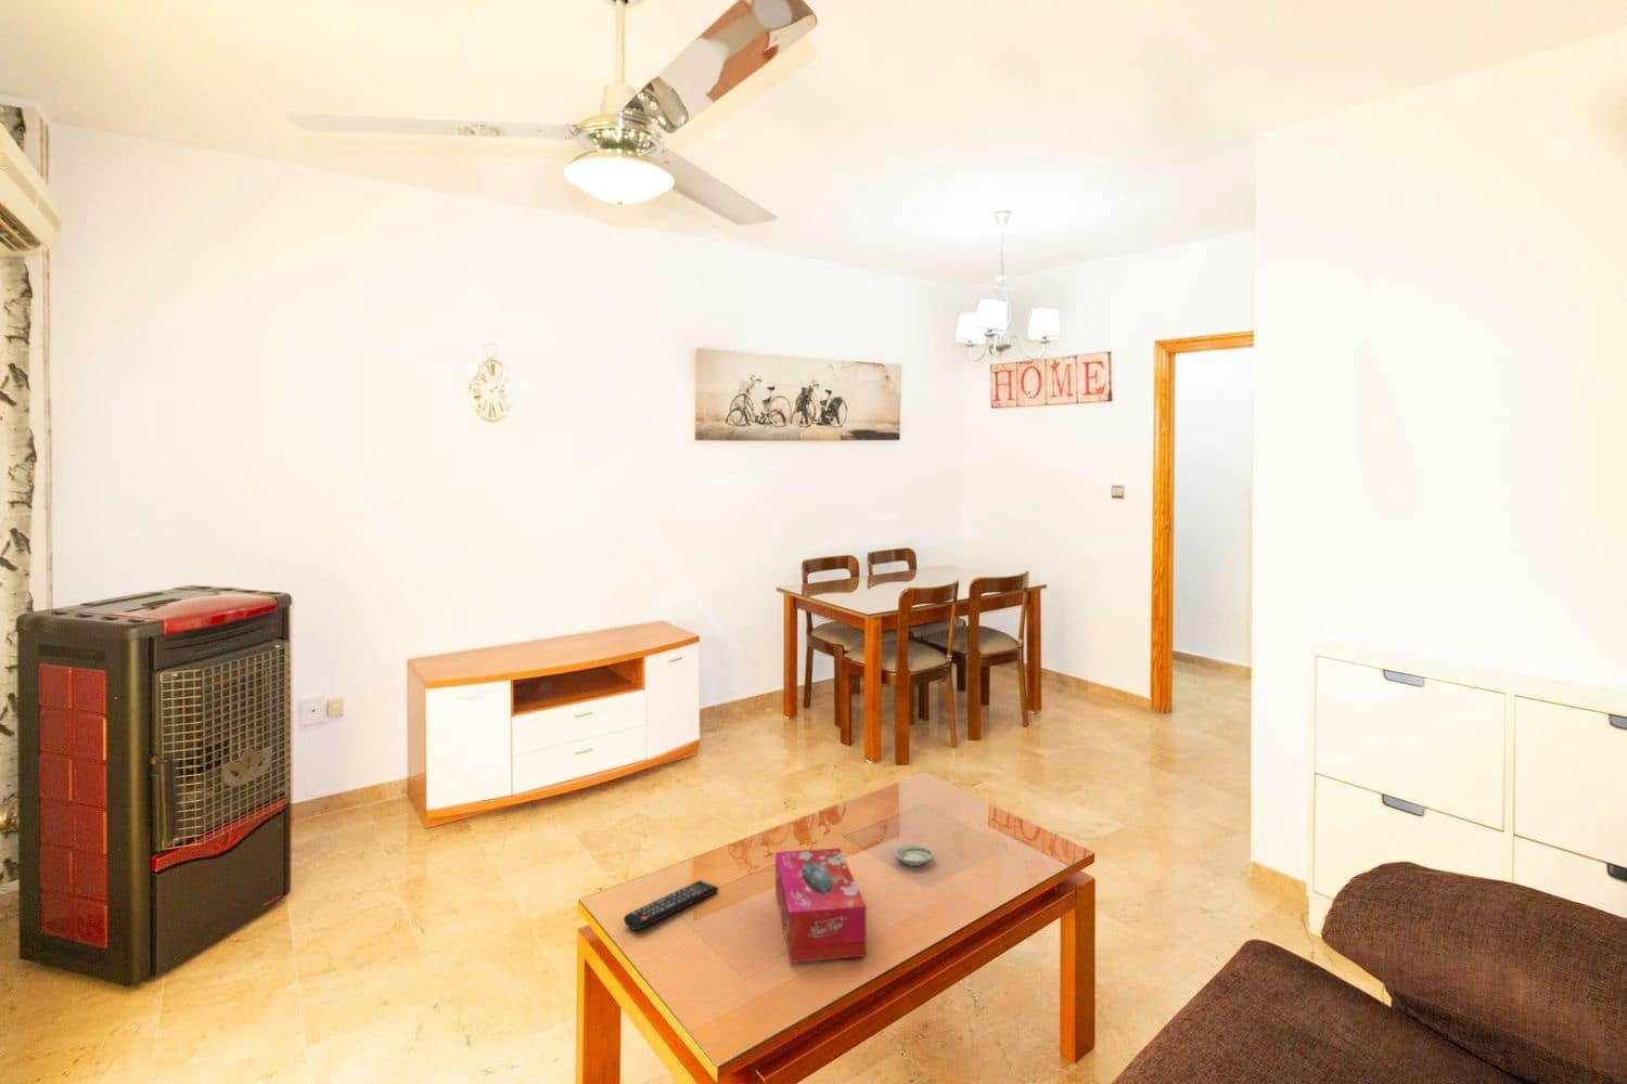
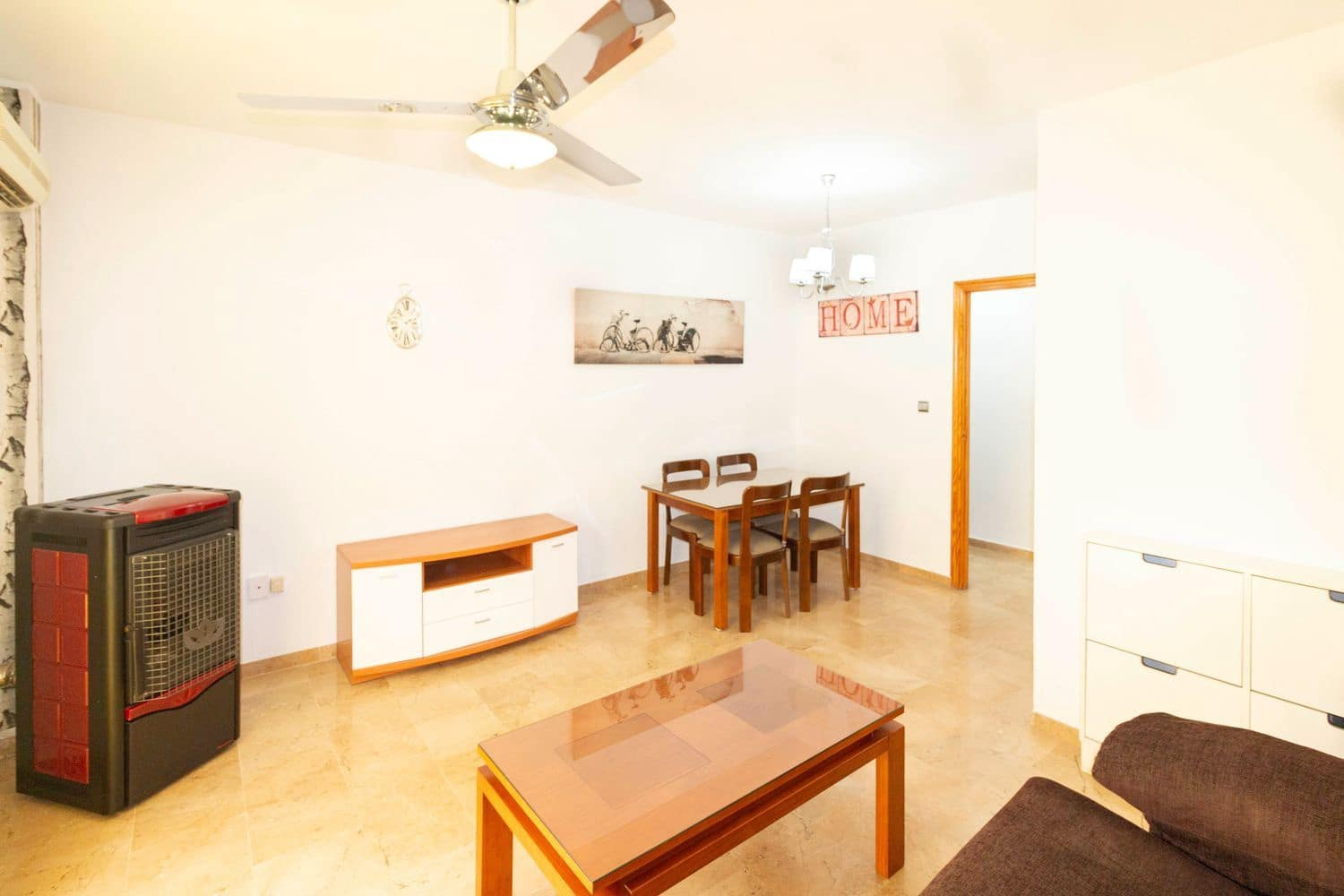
- remote control [622,880,719,932]
- saucer [893,843,935,867]
- tissue box [775,847,868,964]
